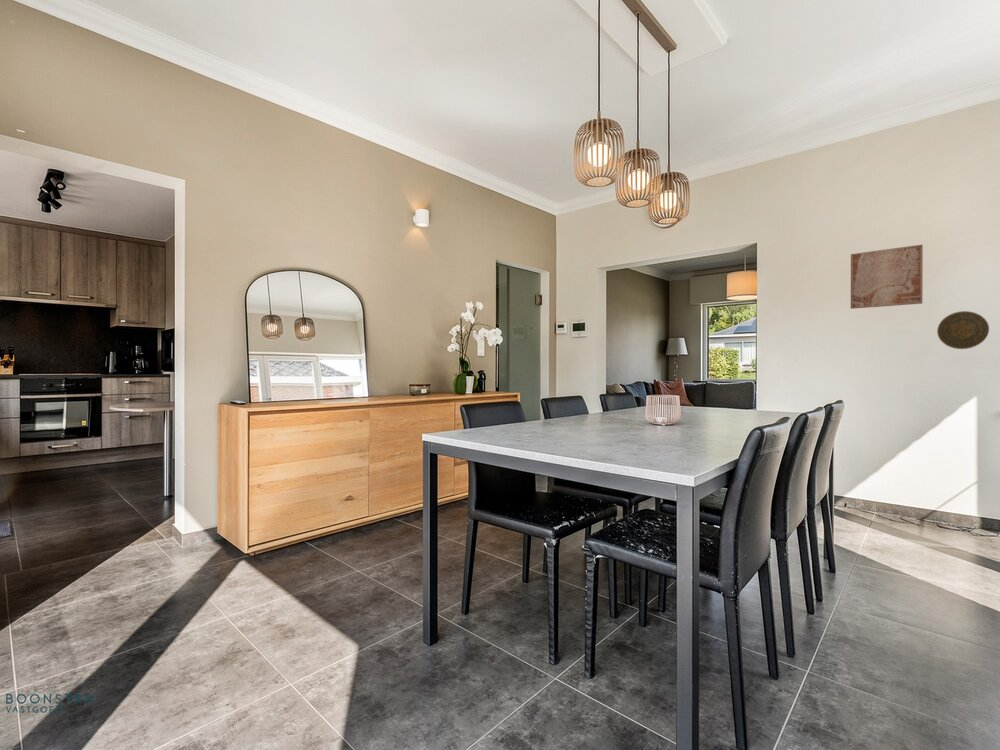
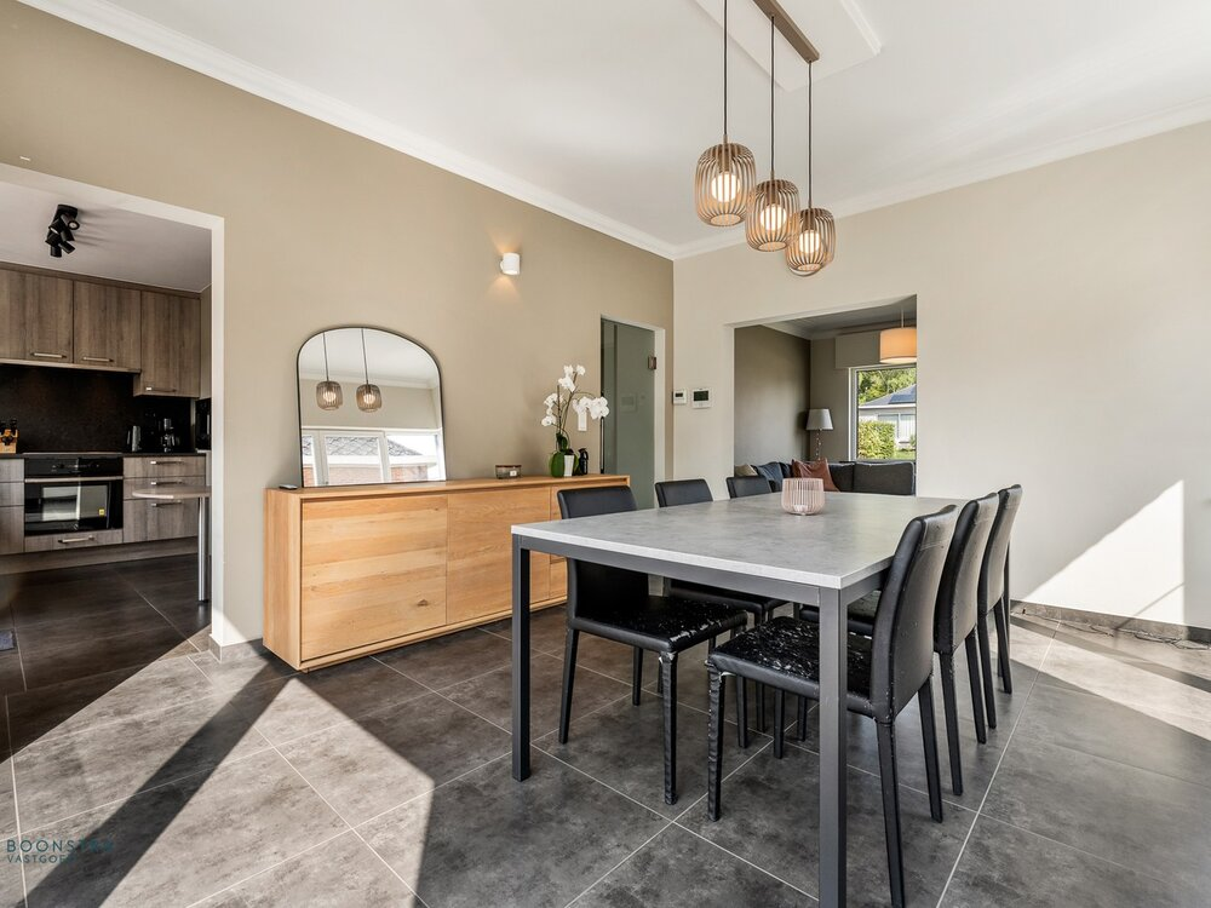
- wall art [850,244,924,310]
- decorative plate [936,310,990,350]
